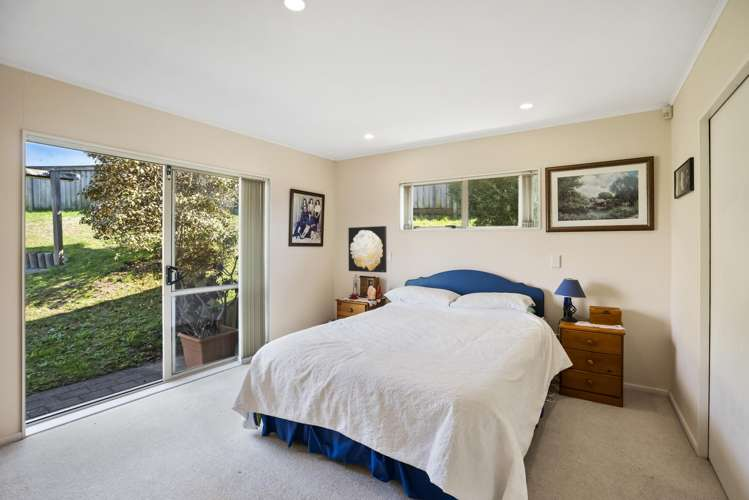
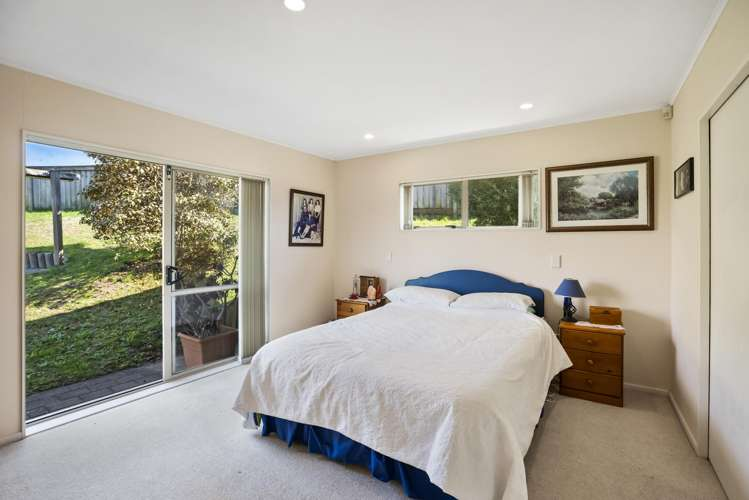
- wall art [347,225,388,274]
